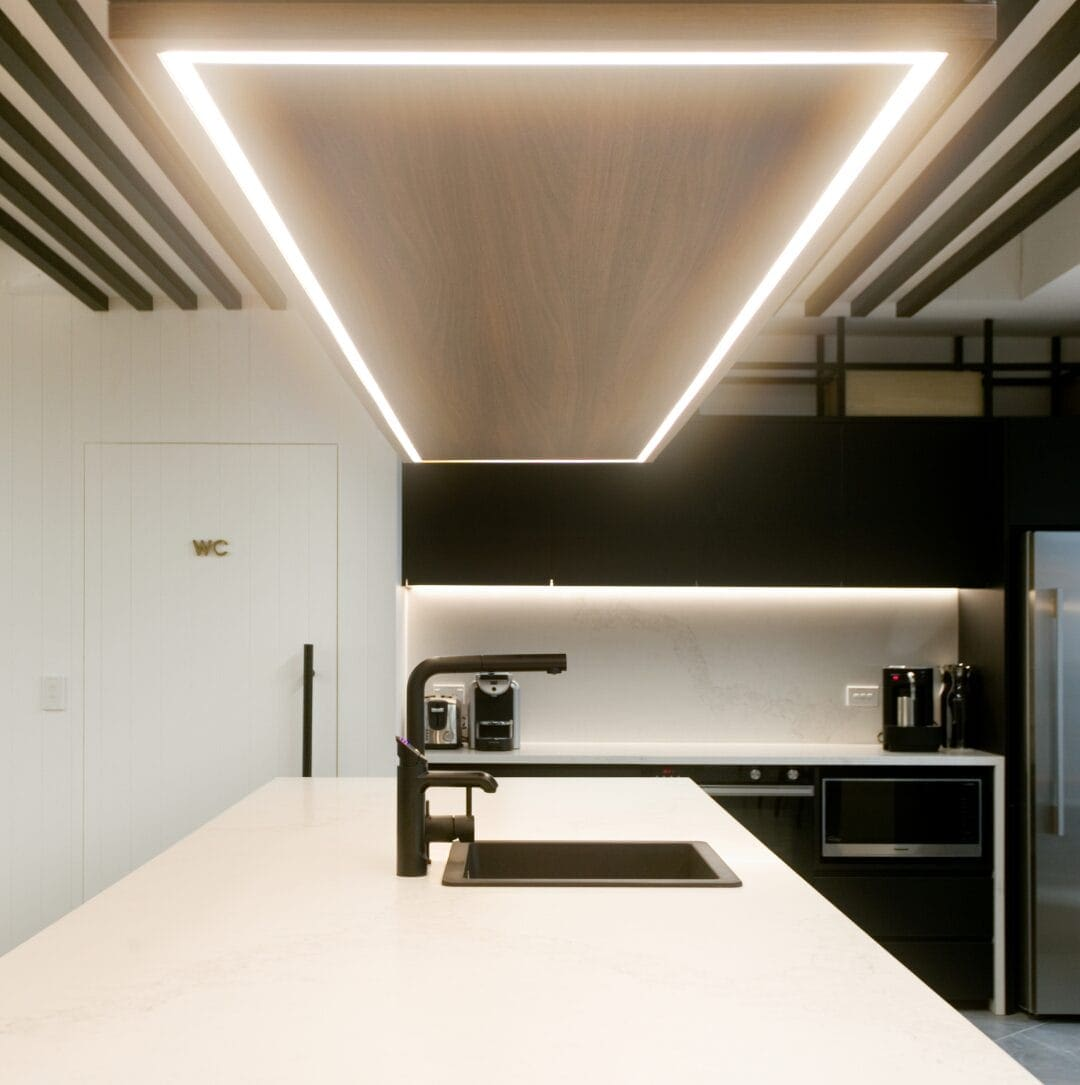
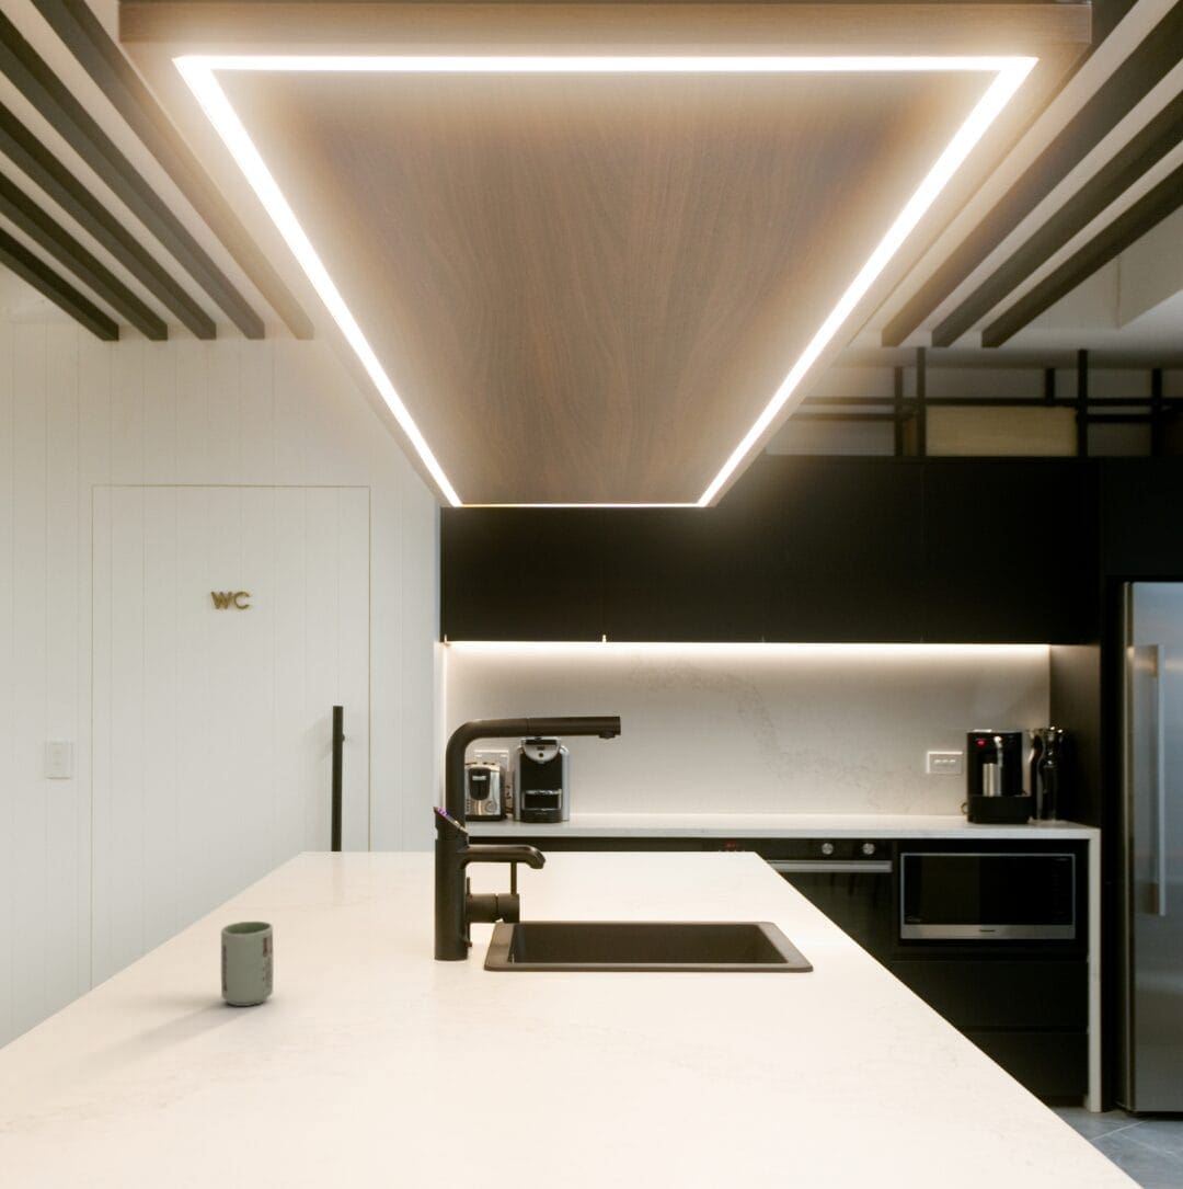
+ cup [220,921,274,1007]
